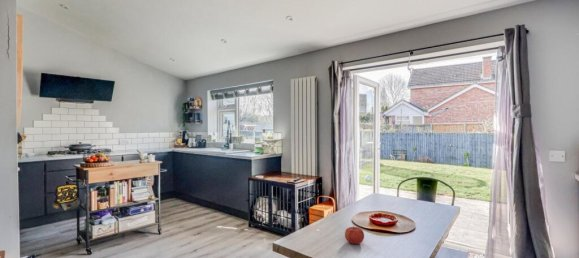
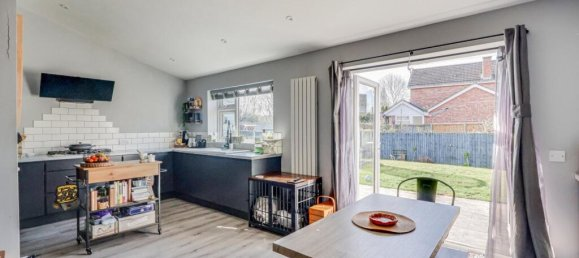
- fruit [344,225,365,245]
